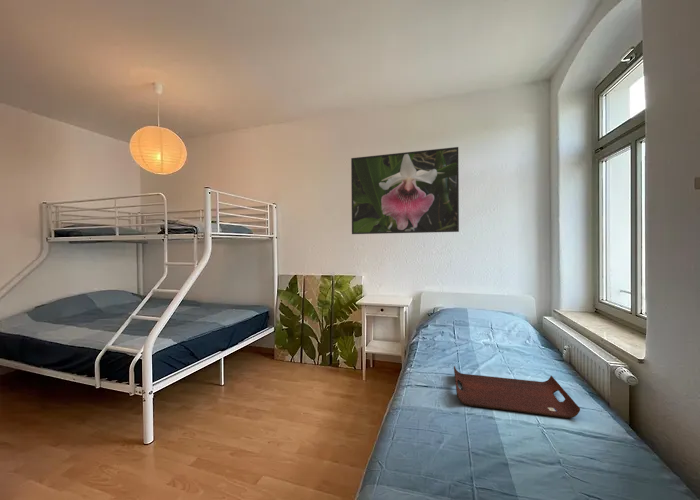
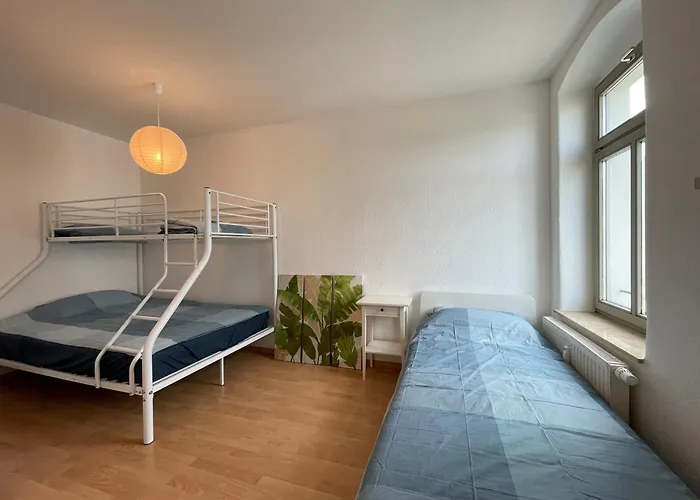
- serving tray [453,365,581,419]
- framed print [350,146,460,235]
